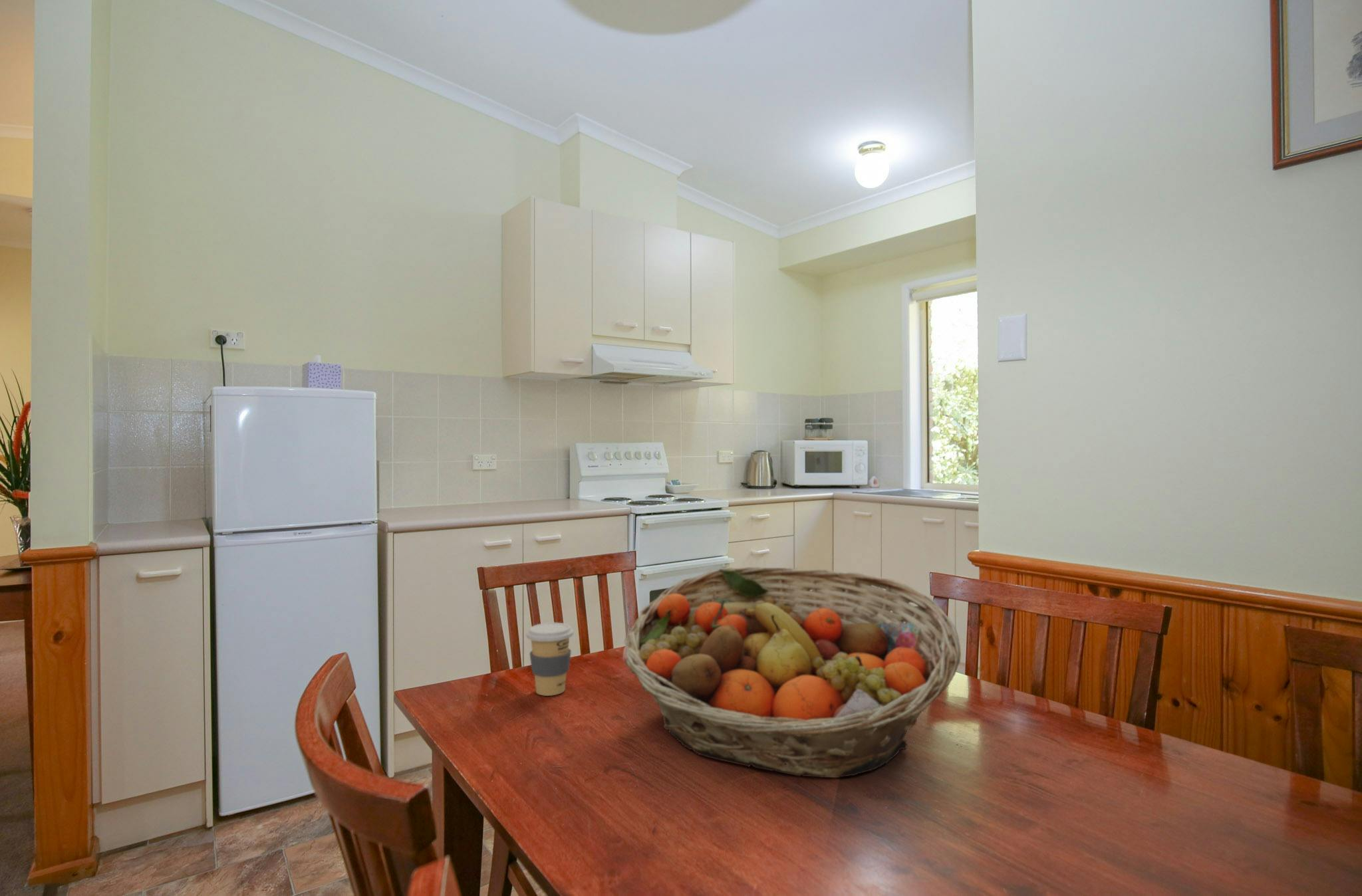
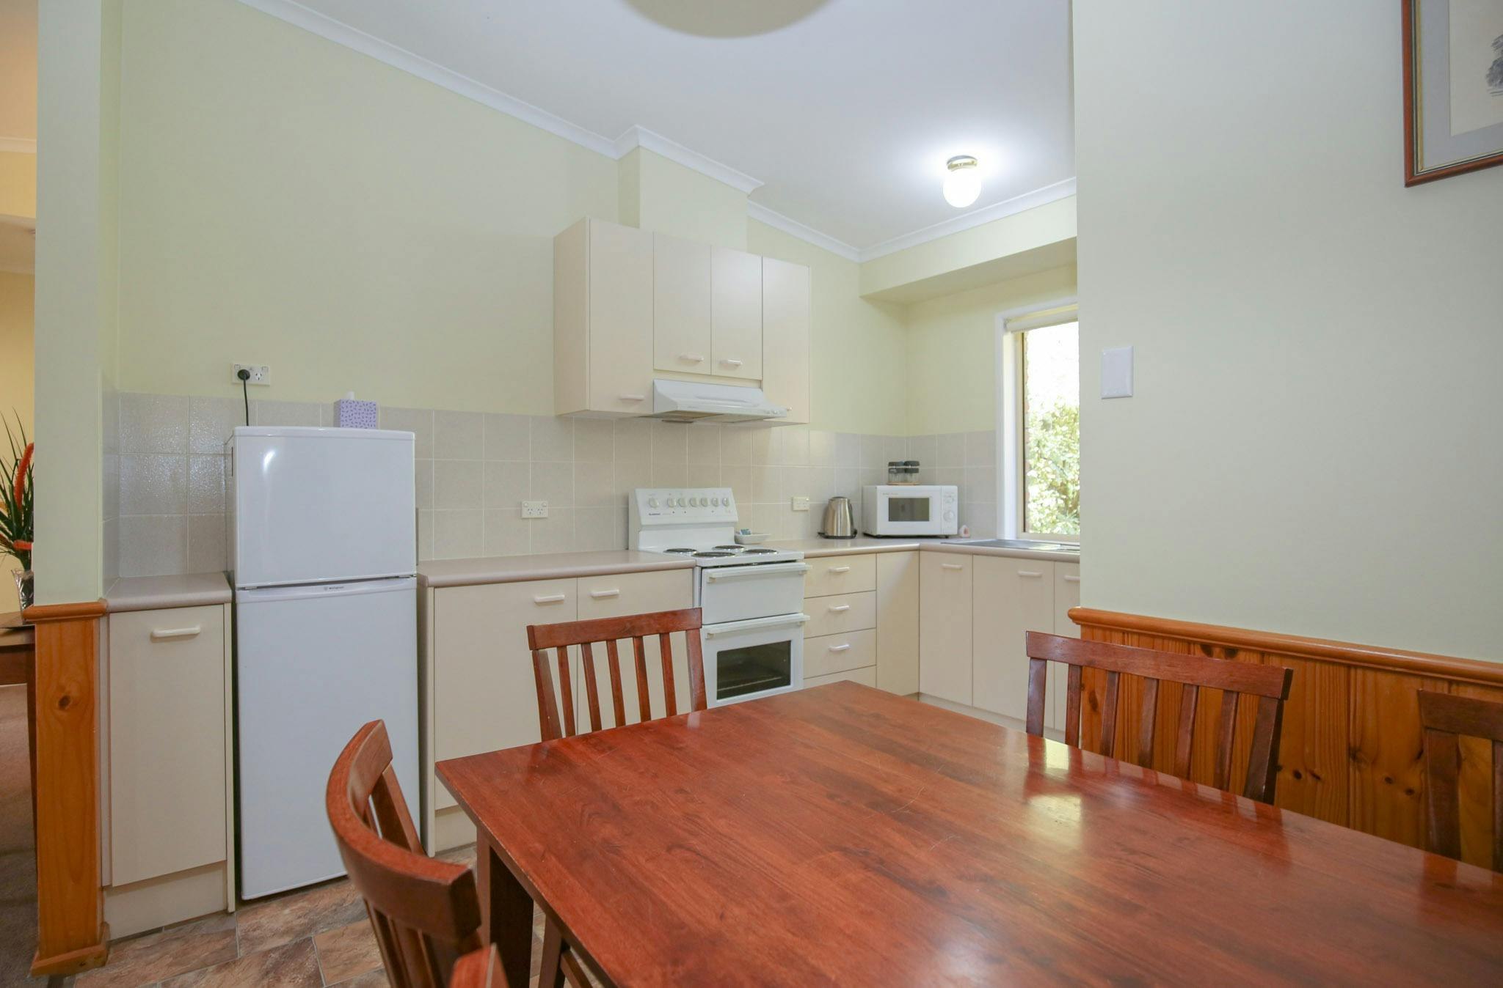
- fruit basket [624,566,962,778]
- coffee cup [525,622,575,697]
